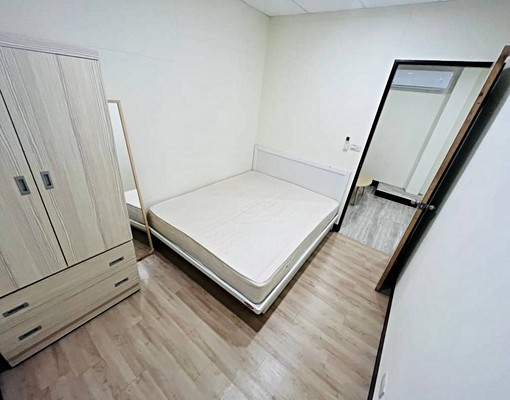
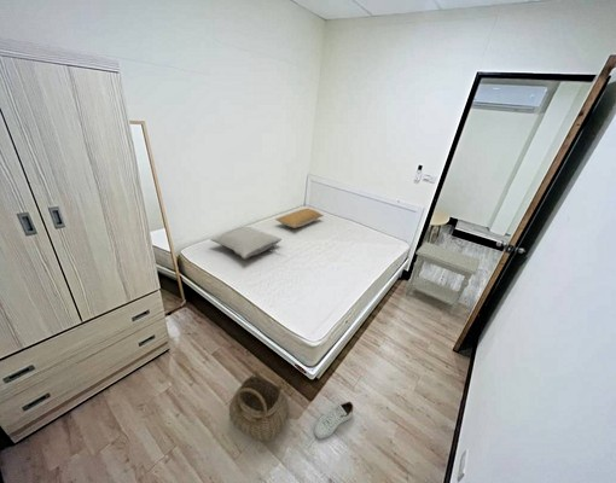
+ side table [405,240,481,316]
+ basket [228,367,290,443]
+ shoe [313,401,354,440]
+ pillow [209,226,283,260]
+ pillow [274,208,325,229]
